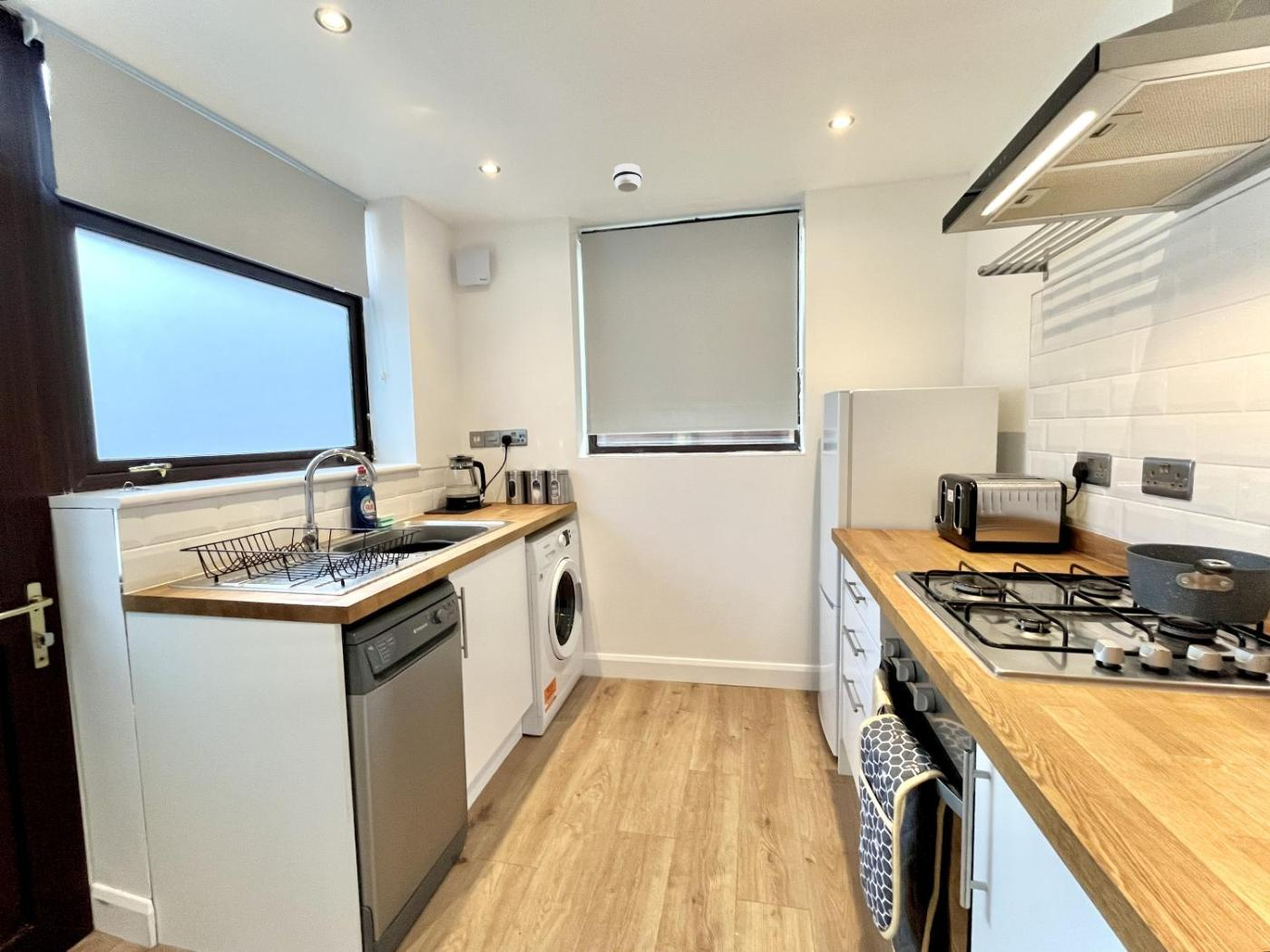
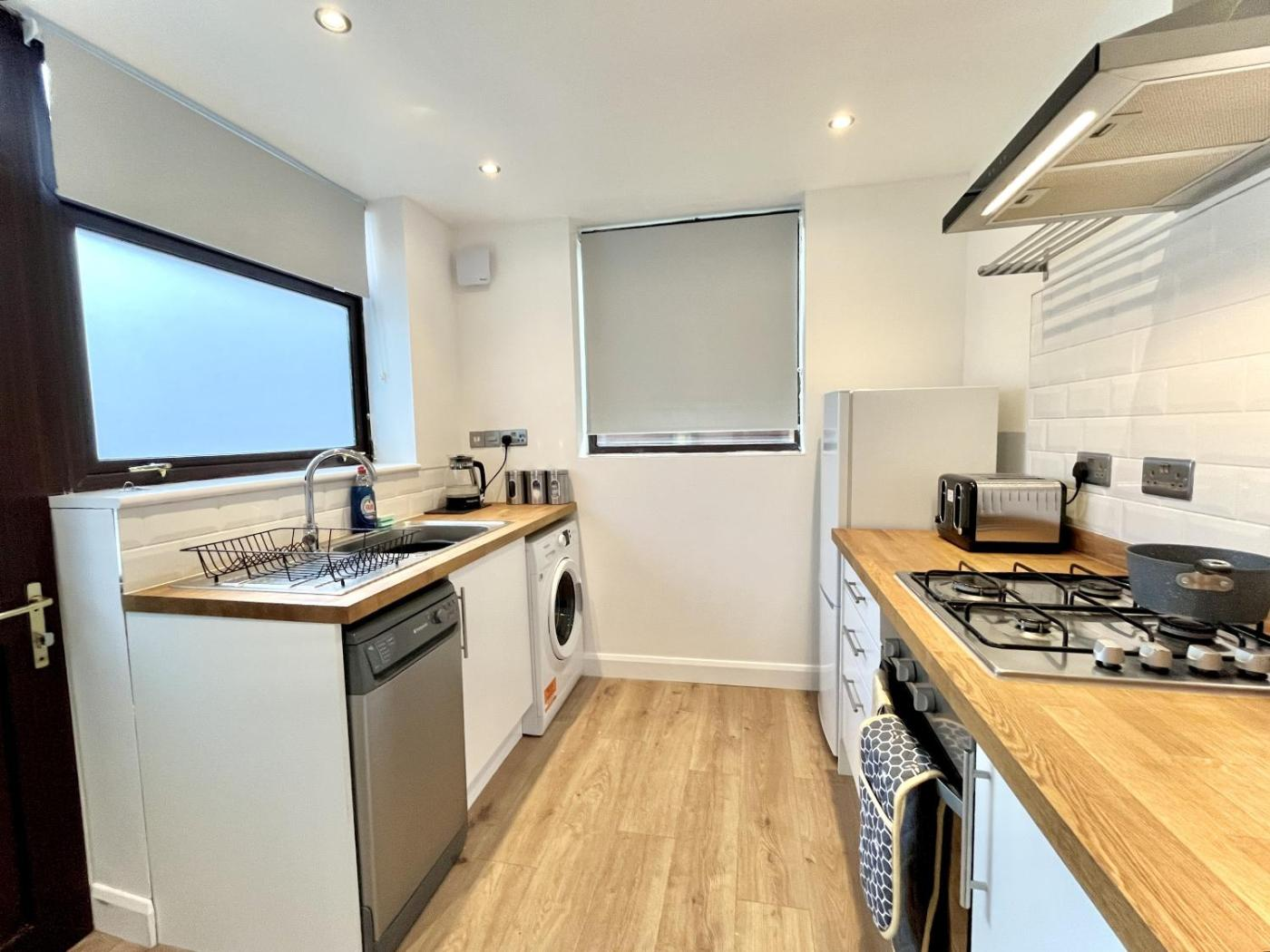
- smoke detector [612,162,643,193]
